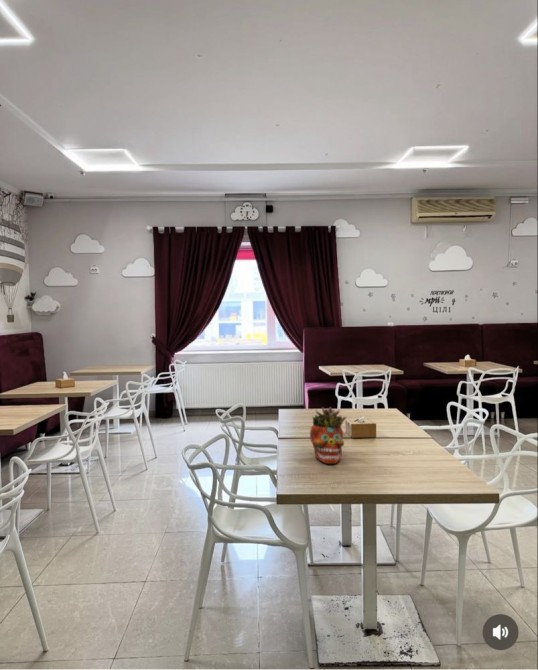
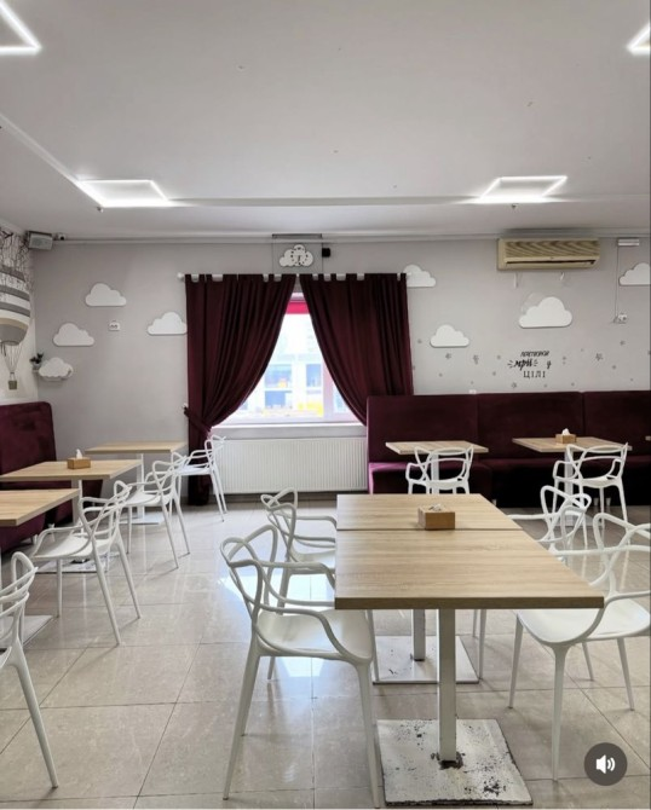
- succulent planter [309,406,347,465]
